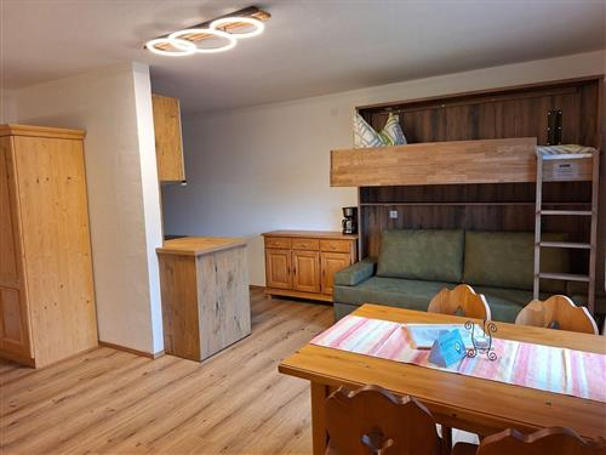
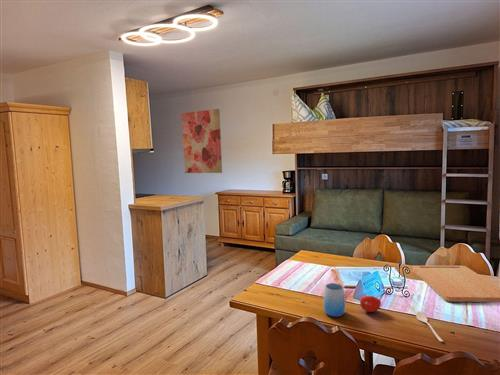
+ spoon [415,310,444,343]
+ wall art [181,108,223,174]
+ cup [323,282,347,318]
+ fruit [359,295,382,313]
+ cutting board [411,265,500,303]
